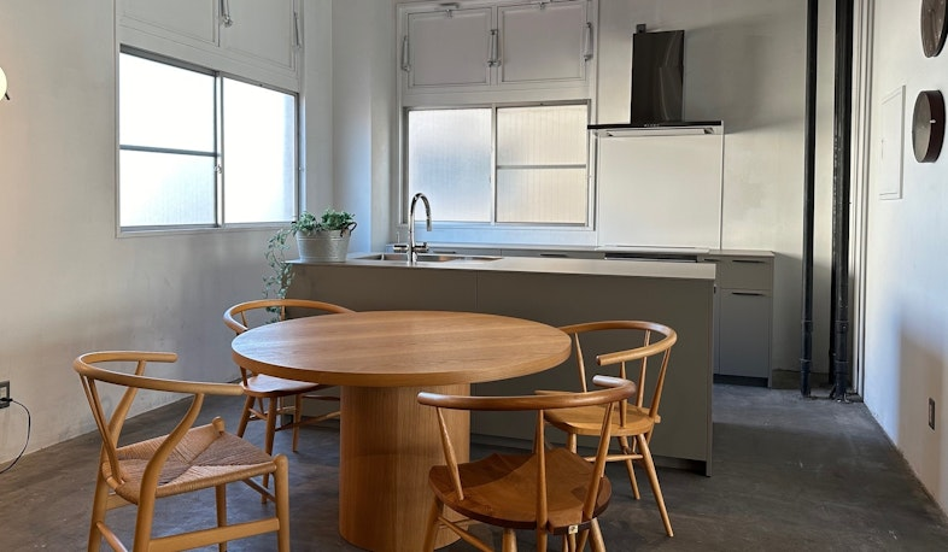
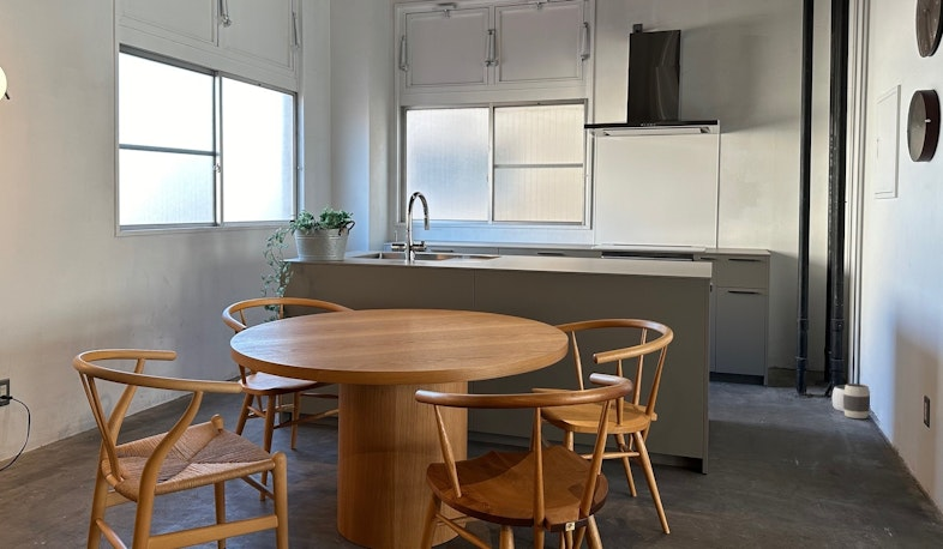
+ waste basket [831,381,871,420]
